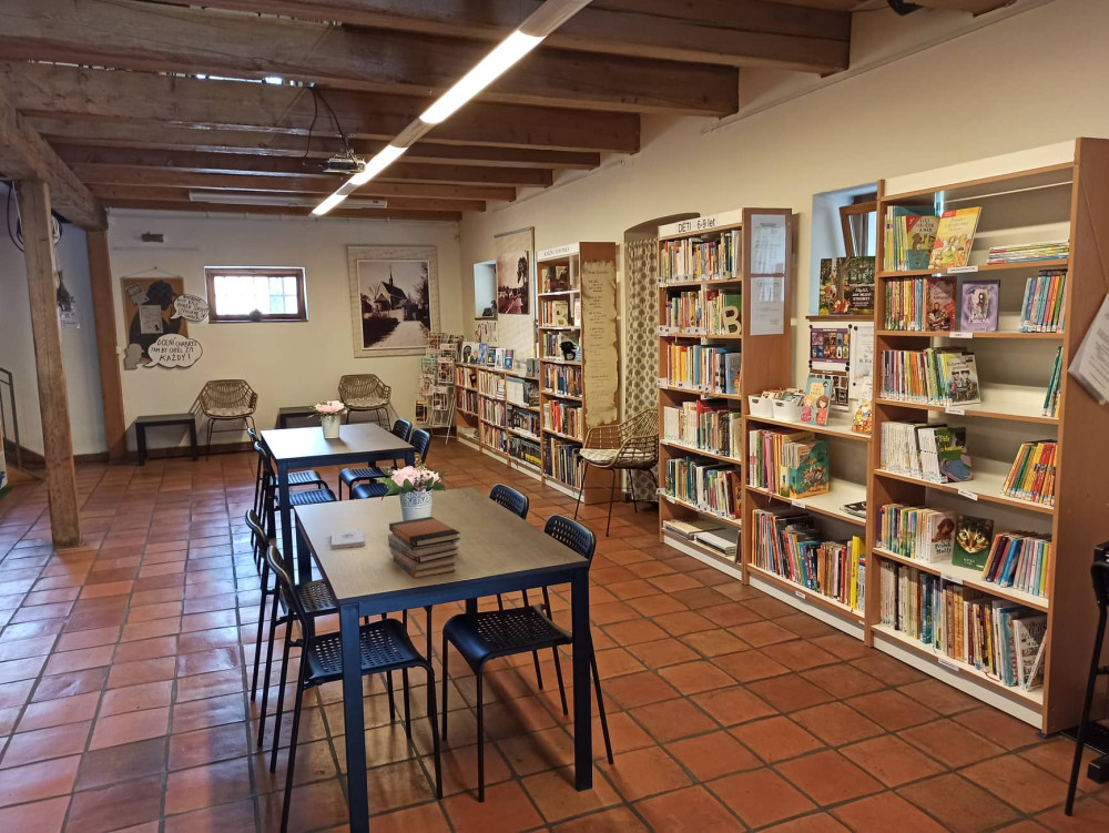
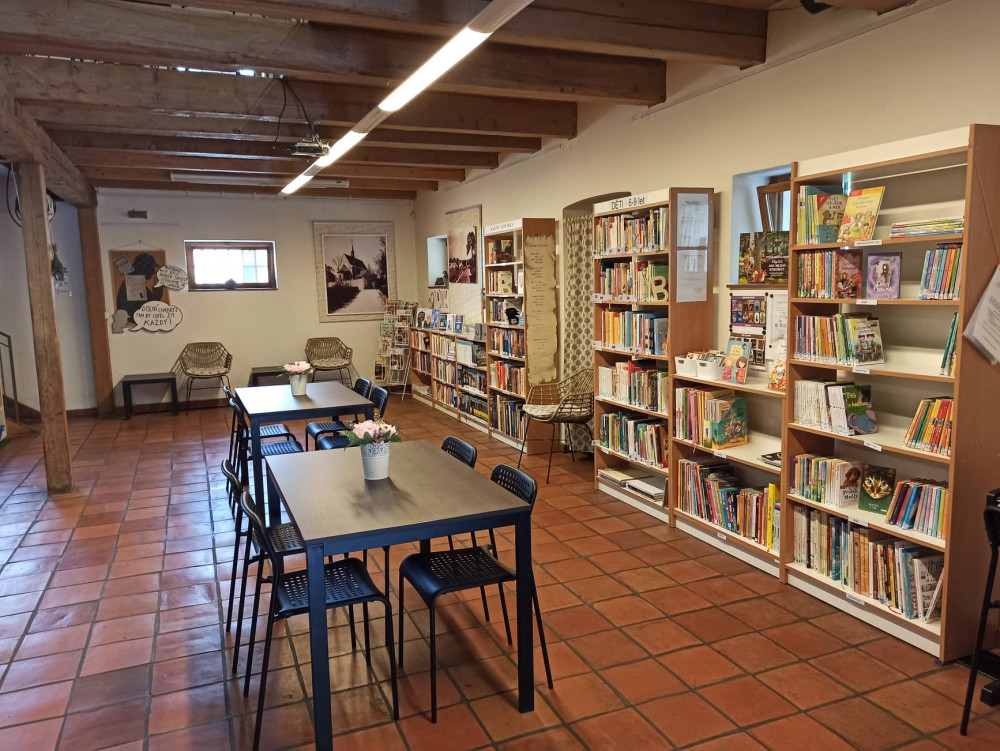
- book stack [387,516,461,580]
- notepad [329,527,366,550]
